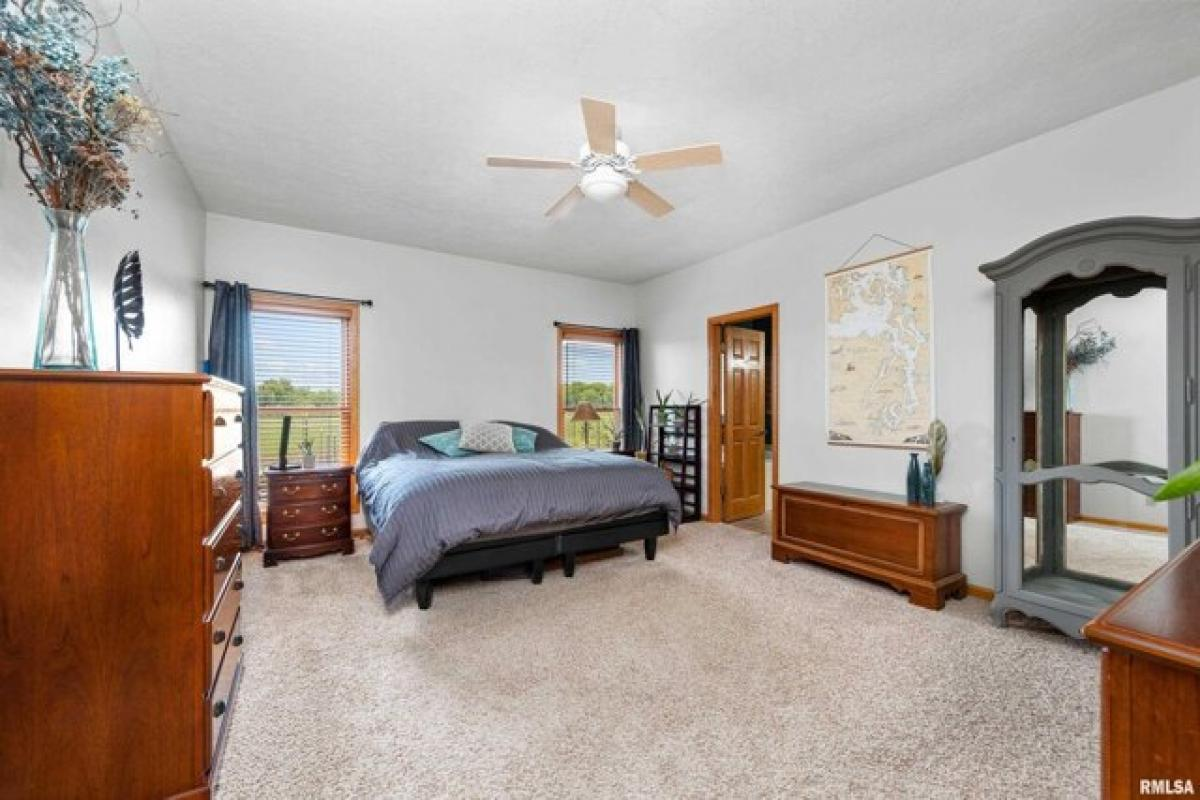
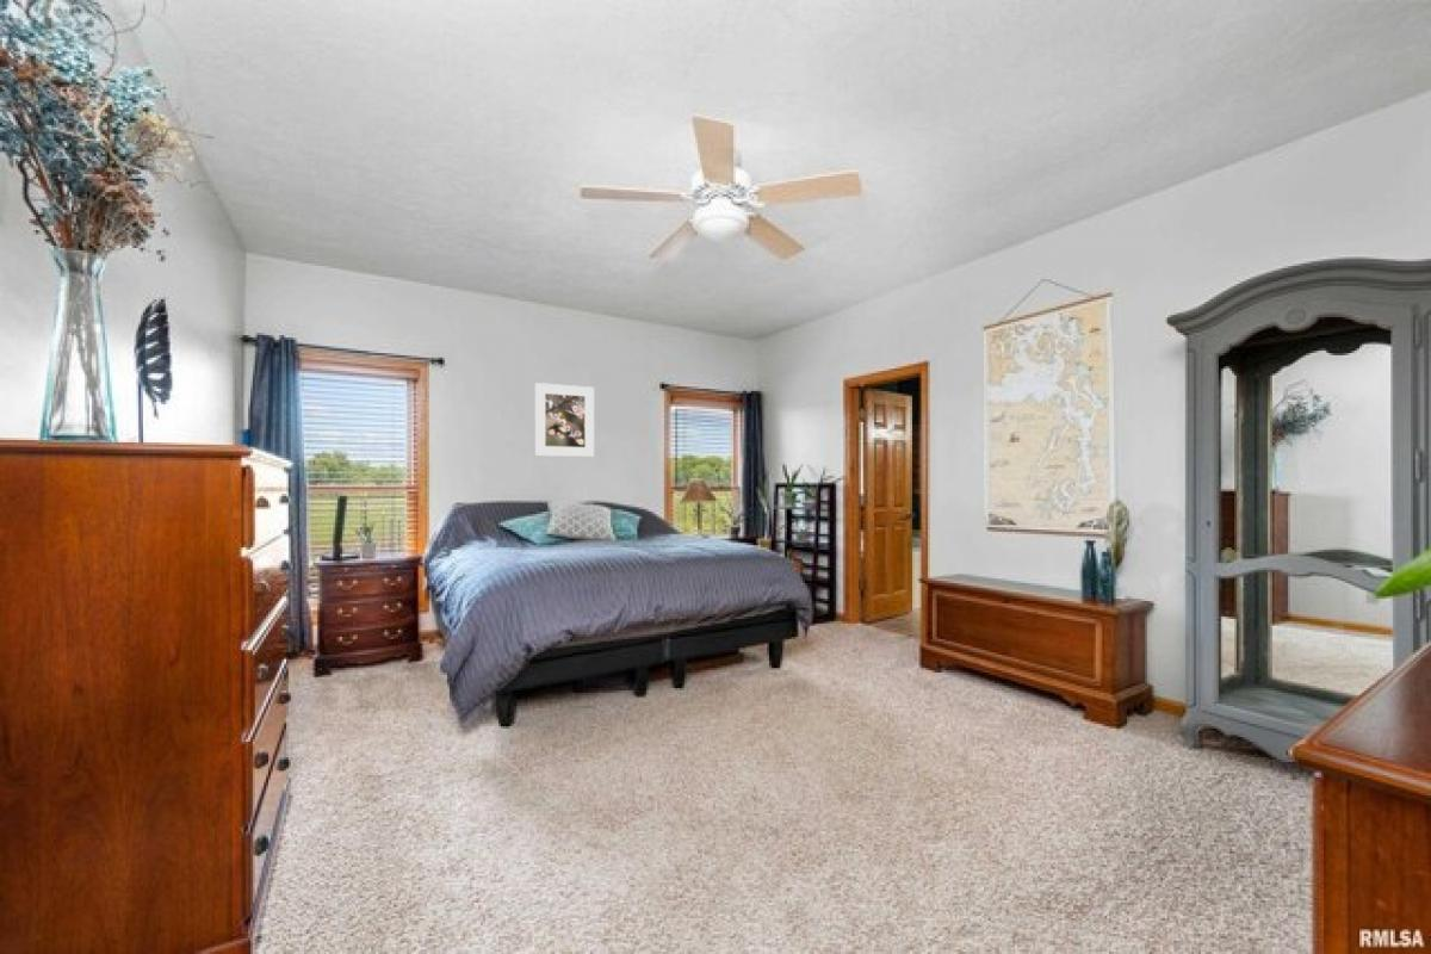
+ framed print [534,382,595,458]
